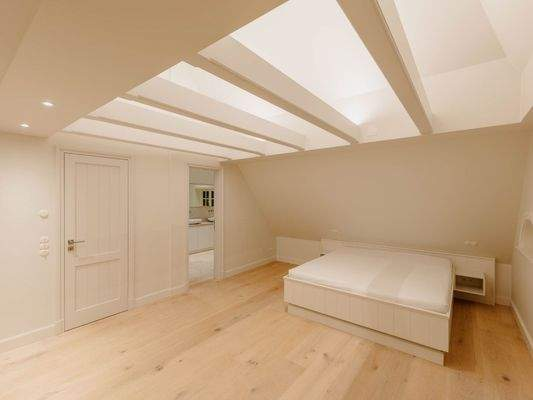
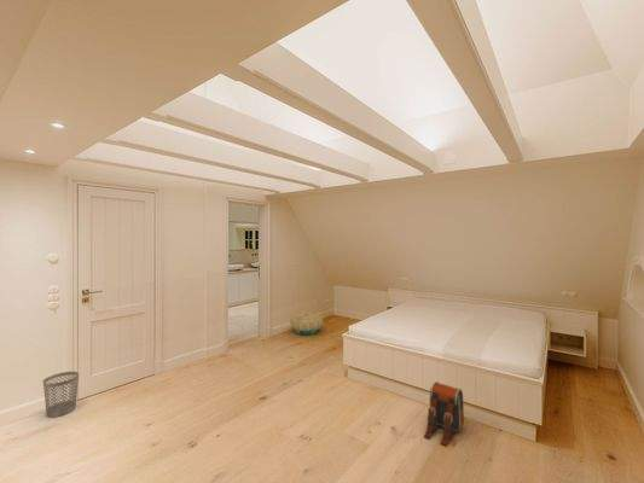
+ wastebasket [42,371,80,418]
+ backpack [423,380,465,447]
+ basket [289,312,325,336]
